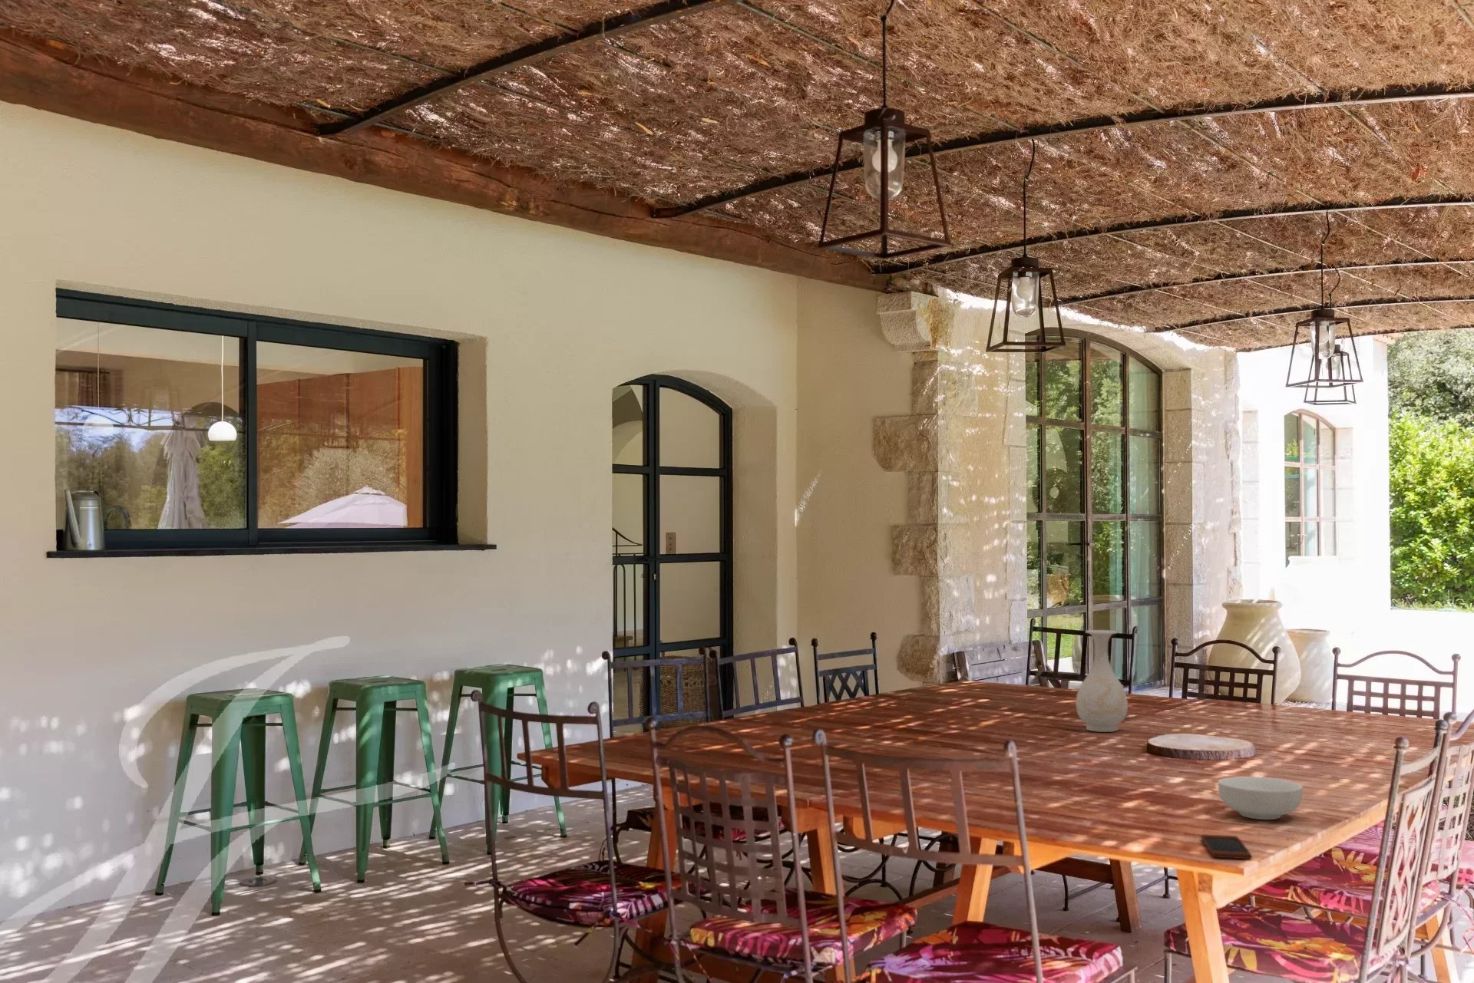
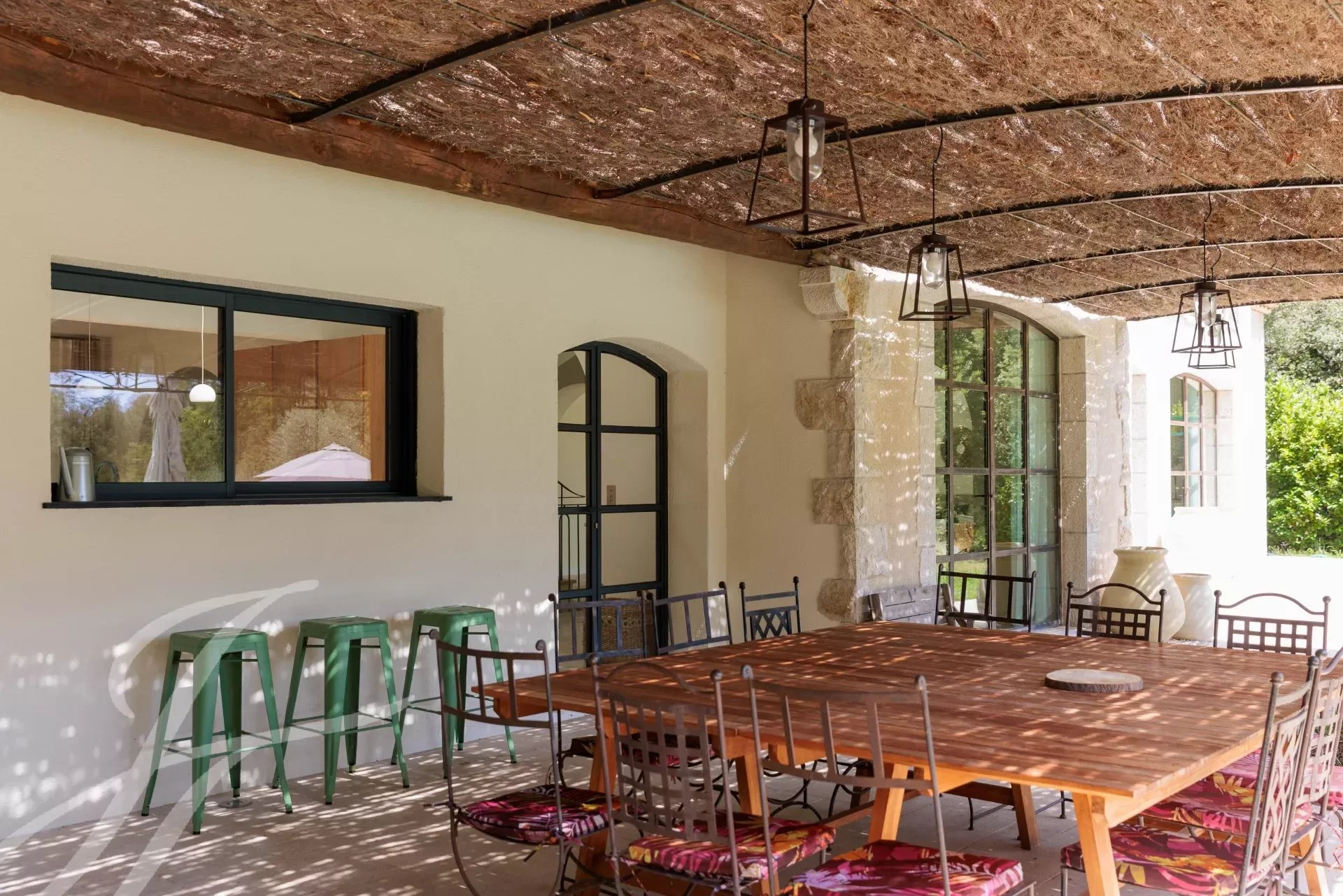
- smartphone [1200,834,1253,859]
- vase [1074,630,1128,733]
- cereal bowl [1217,776,1304,821]
